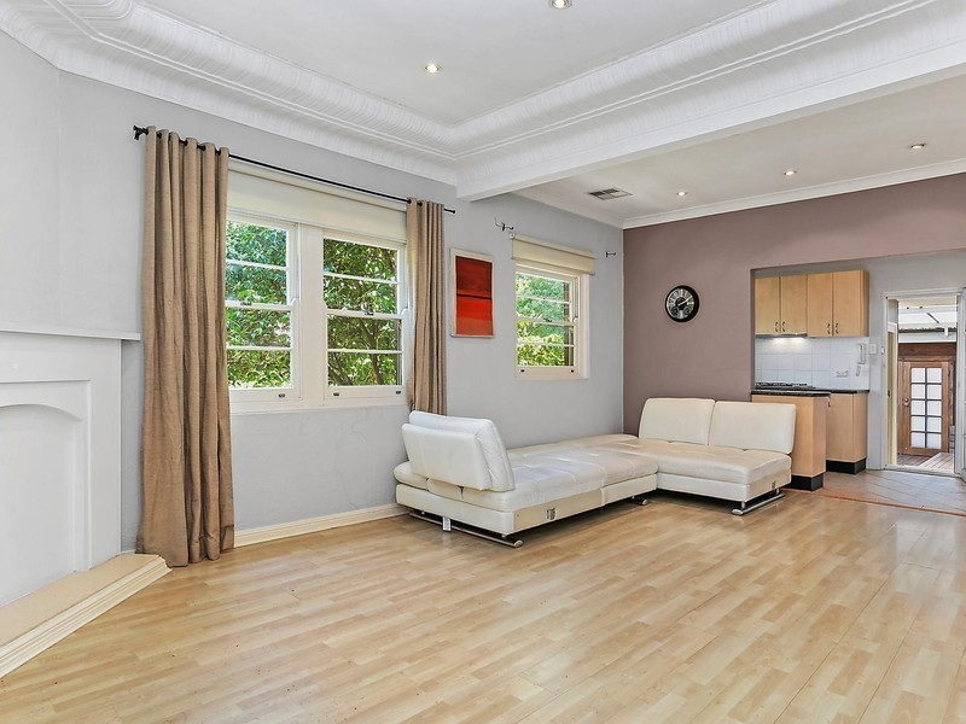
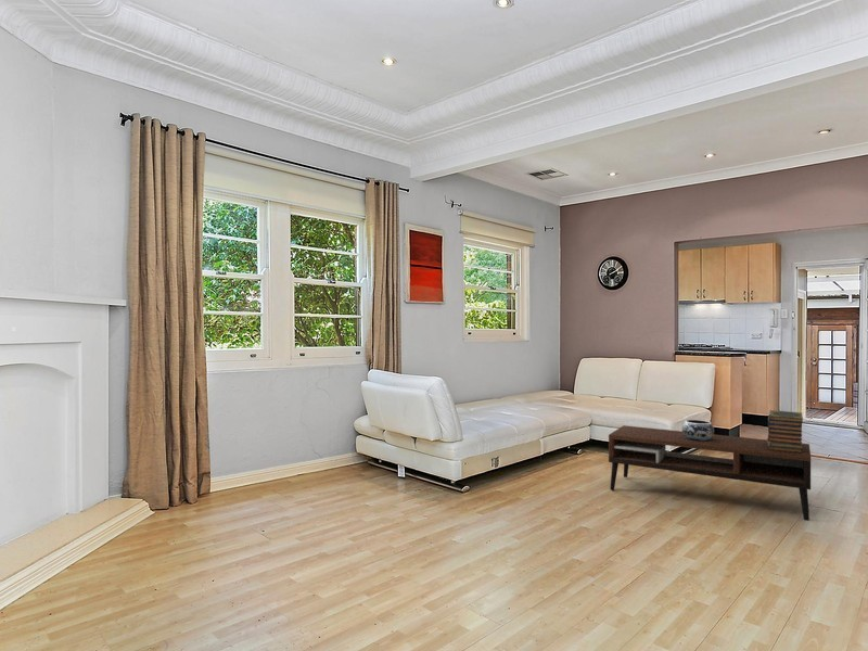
+ book stack [766,409,804,454]
+ coffee table [608,424,812,522]
+ decorative bowl [681,419,715,441]
